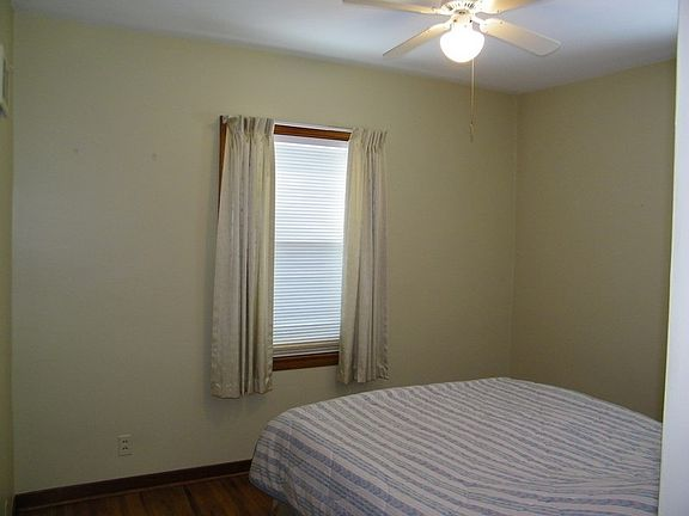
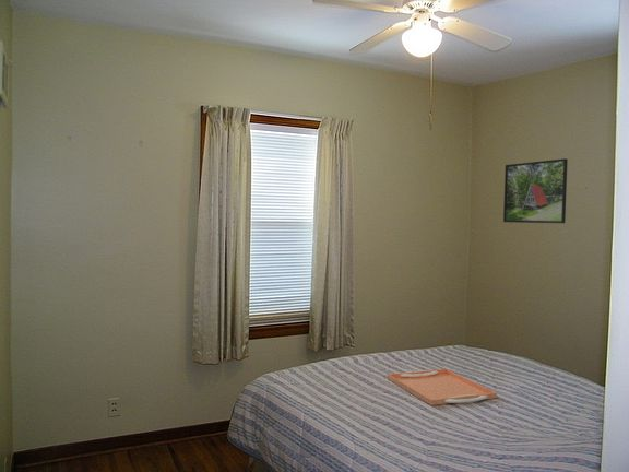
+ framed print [502,157,569,224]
+ serving tray [387,368,498,406]
